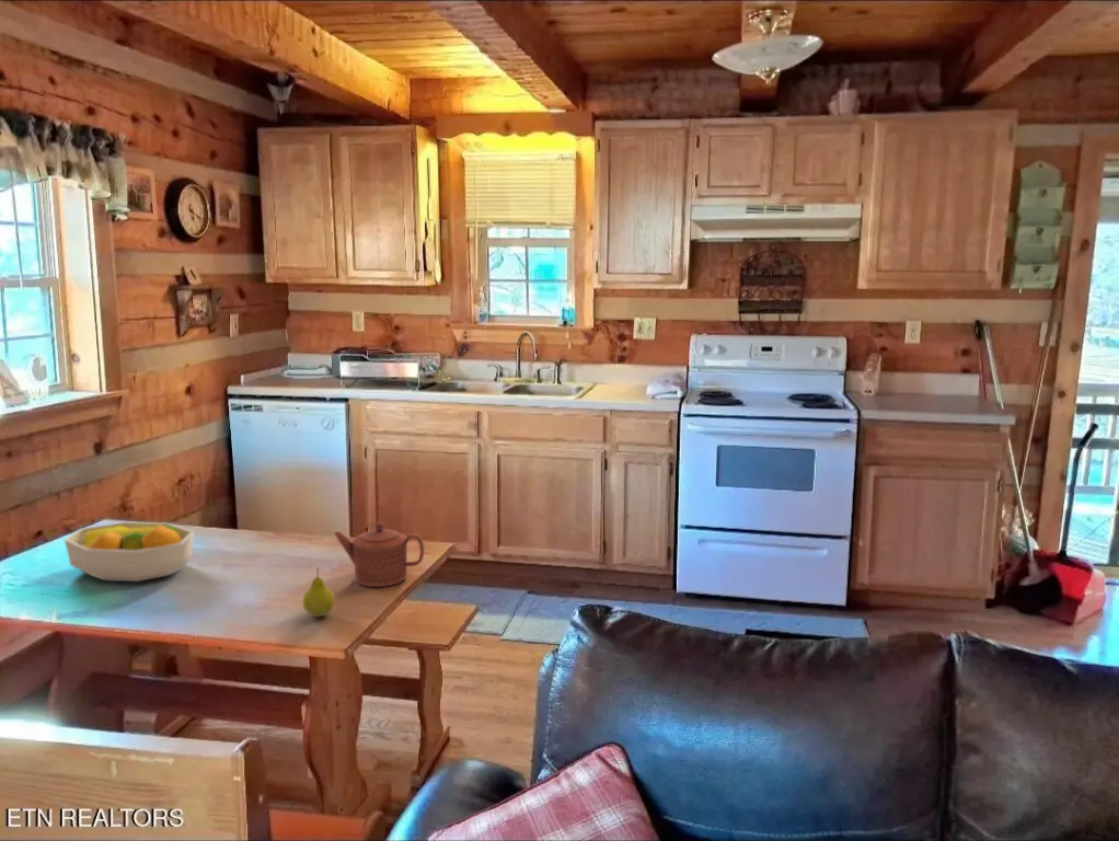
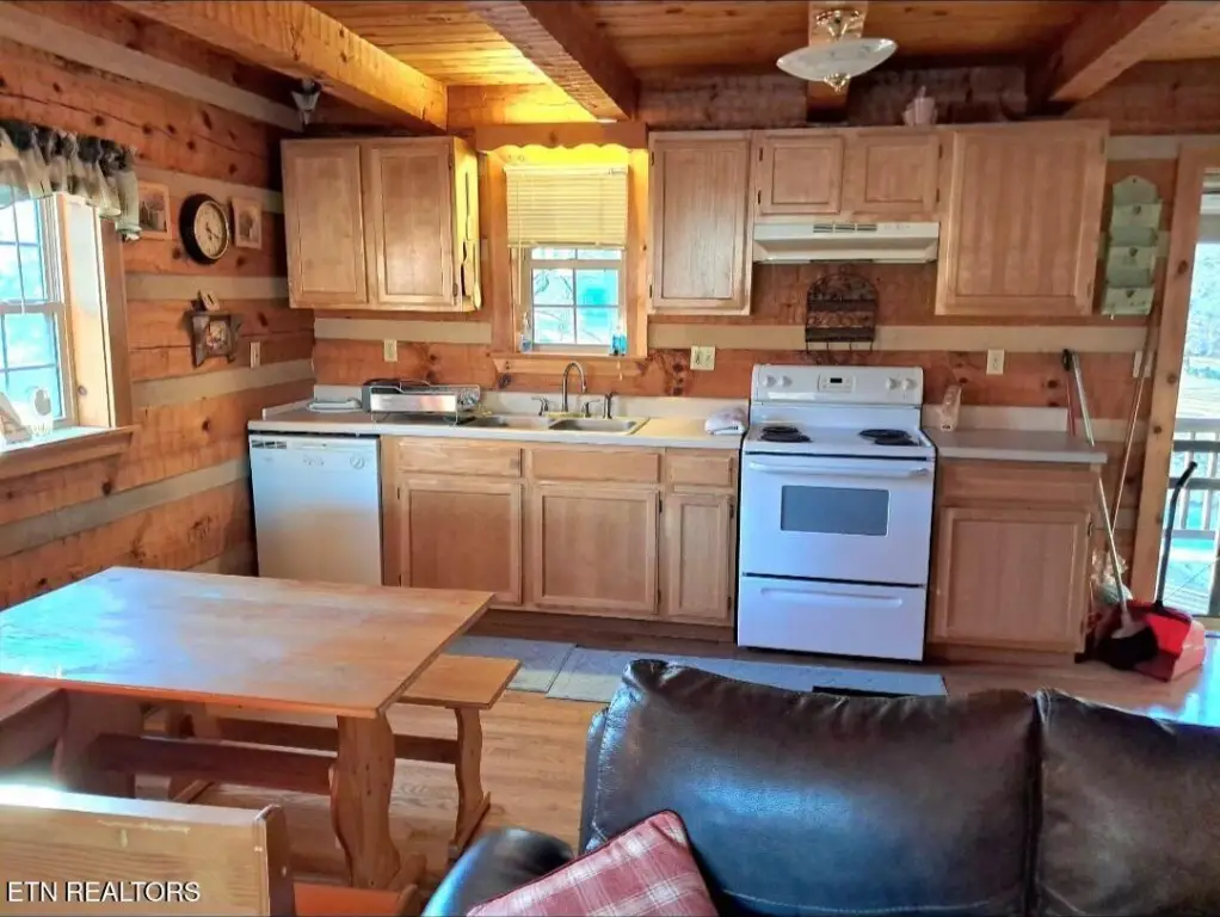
- fruit bowl [64,521,195,583]
- fruit [302,566,335,618]
- teapot [333,520,425,588]
